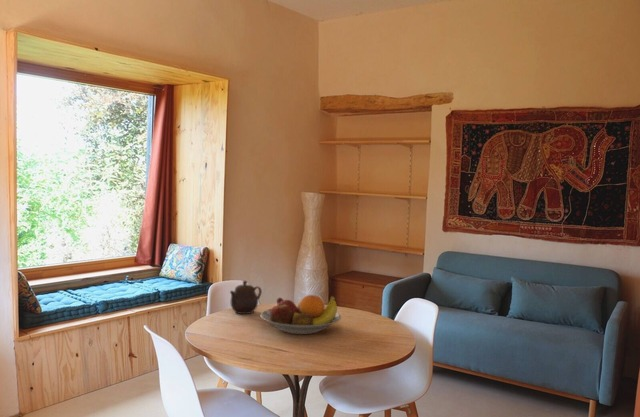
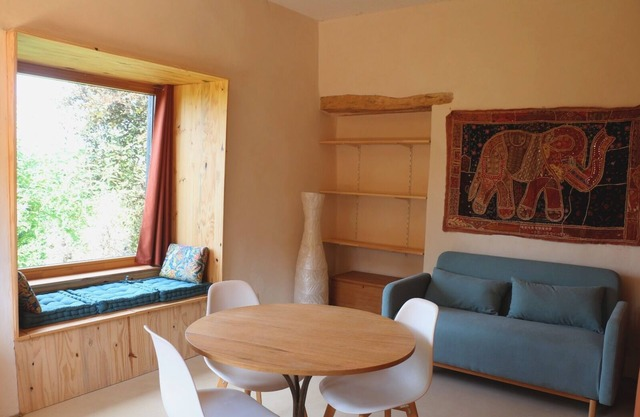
- teapot [229,280,263,315]
- fruit bowl [260,294,342,335]
